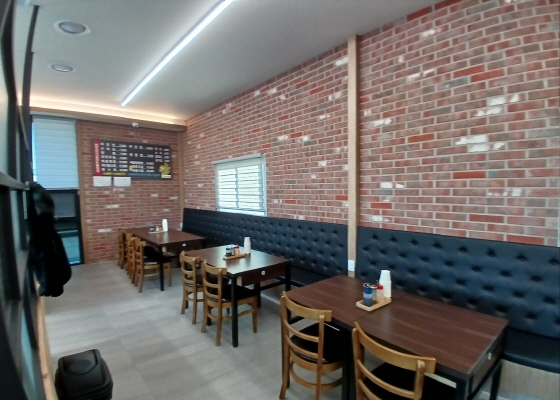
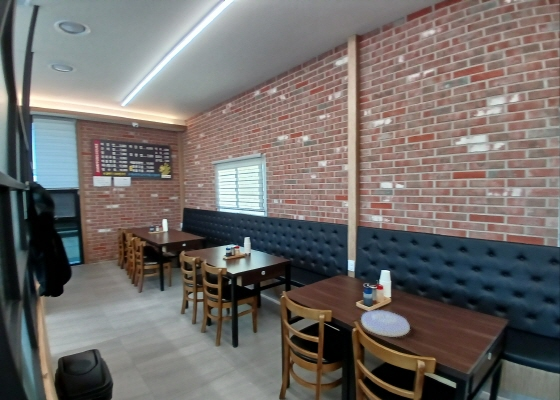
+ plate [360,309,411,338]
